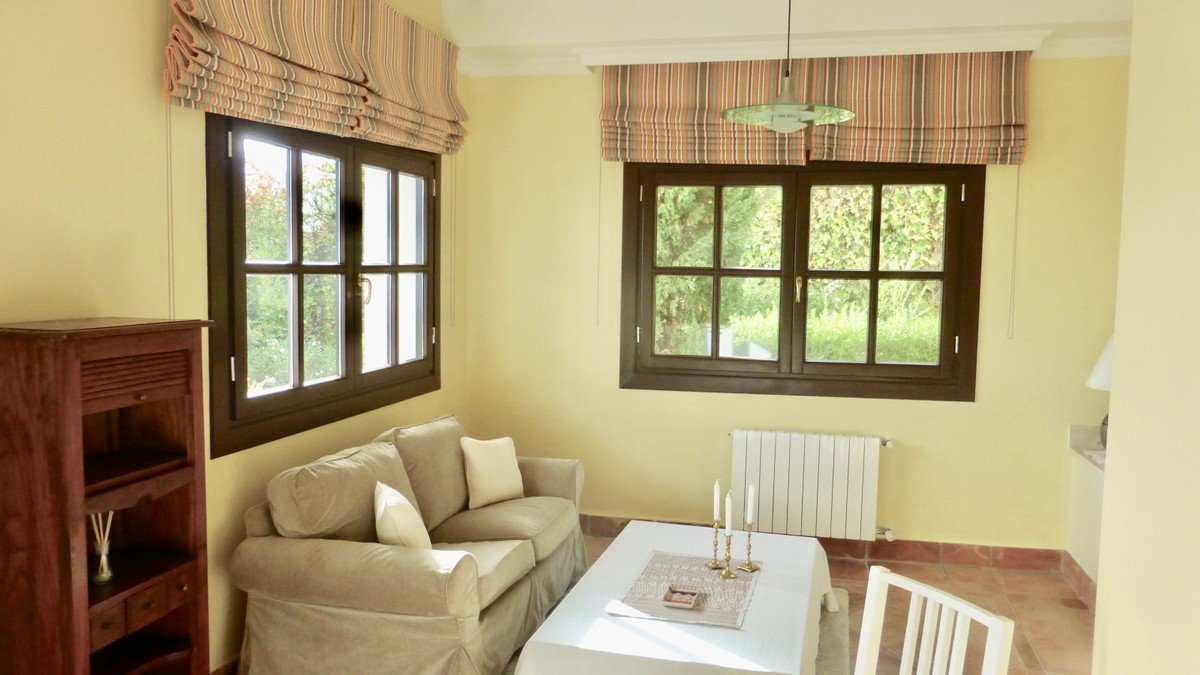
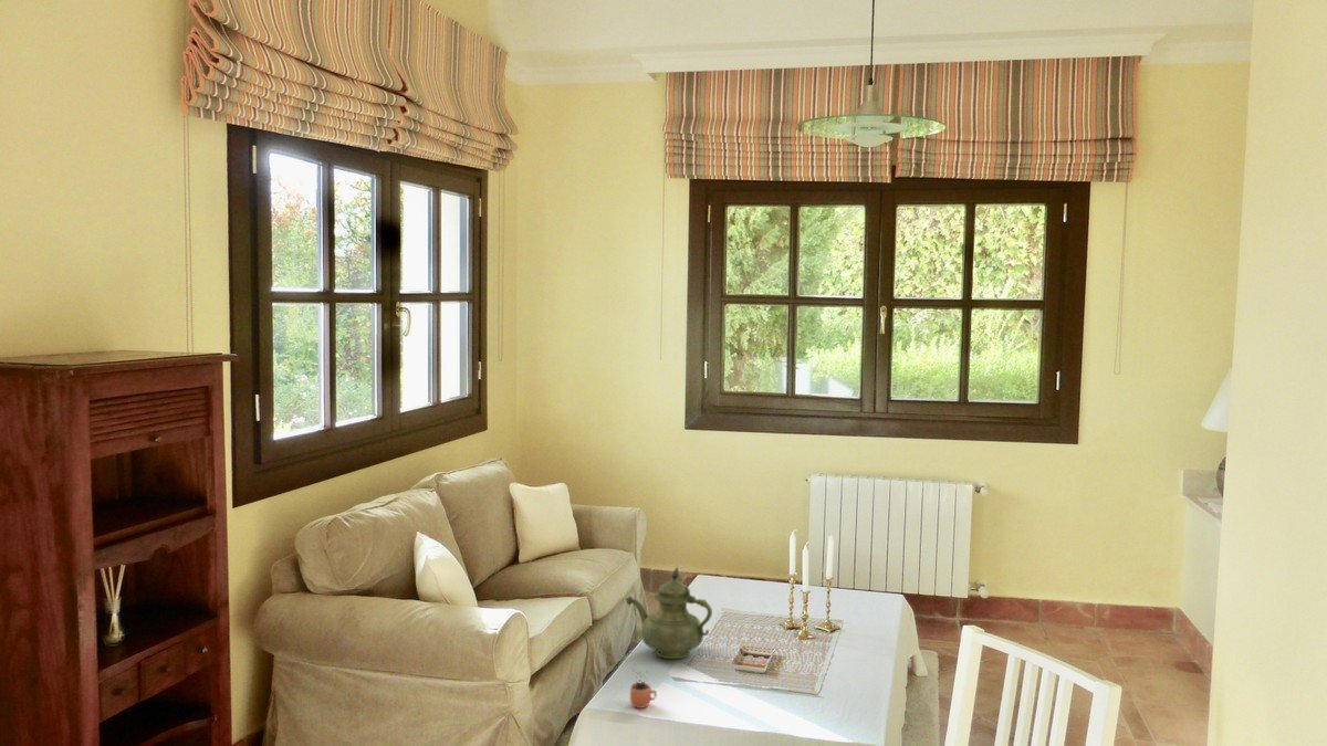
+ teapot [625,567,713,660]
+ cocoa [629,669,658,710]
